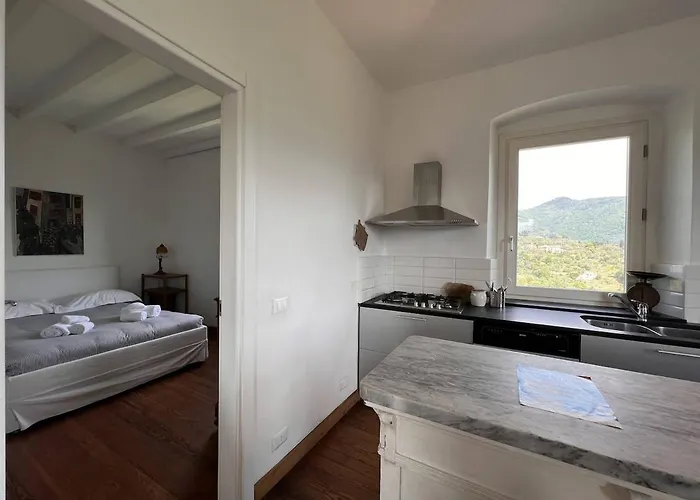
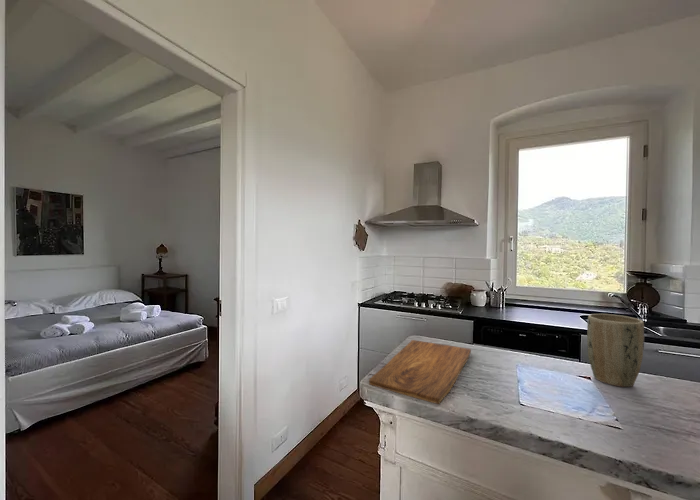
+ cutting board [368,339,472,405]
+ plant pot [586,313,646,388]
